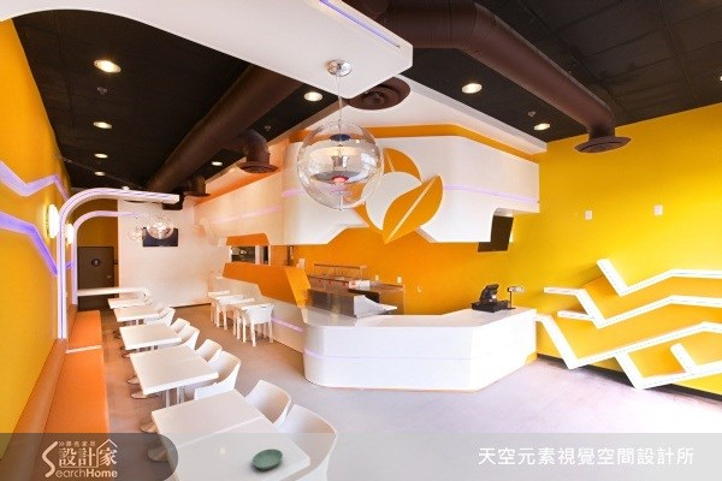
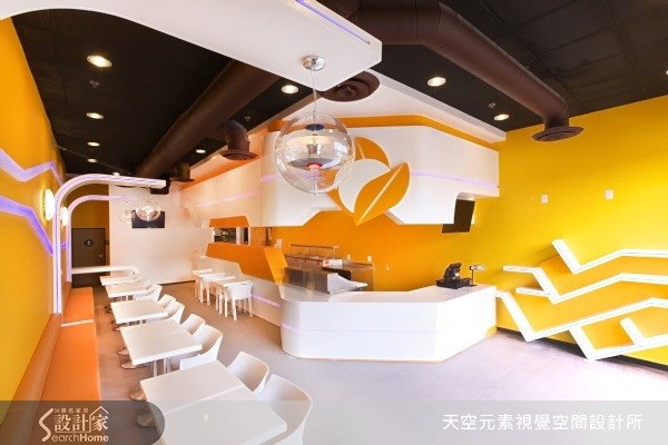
- saucer [251,449,284,470]
